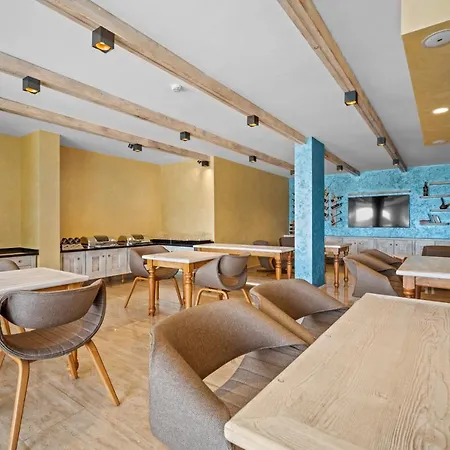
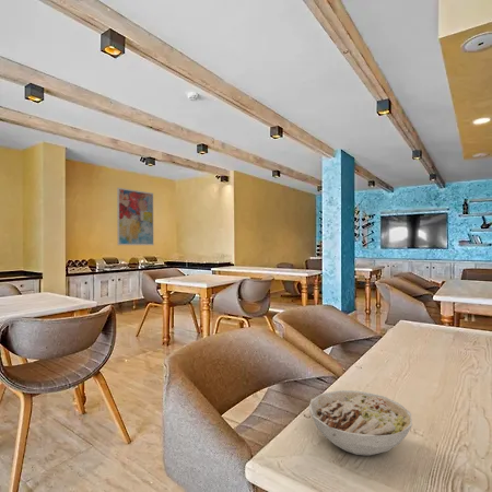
+ bowl [307,389,413,457]
+ wall art [116,187,155,246]
